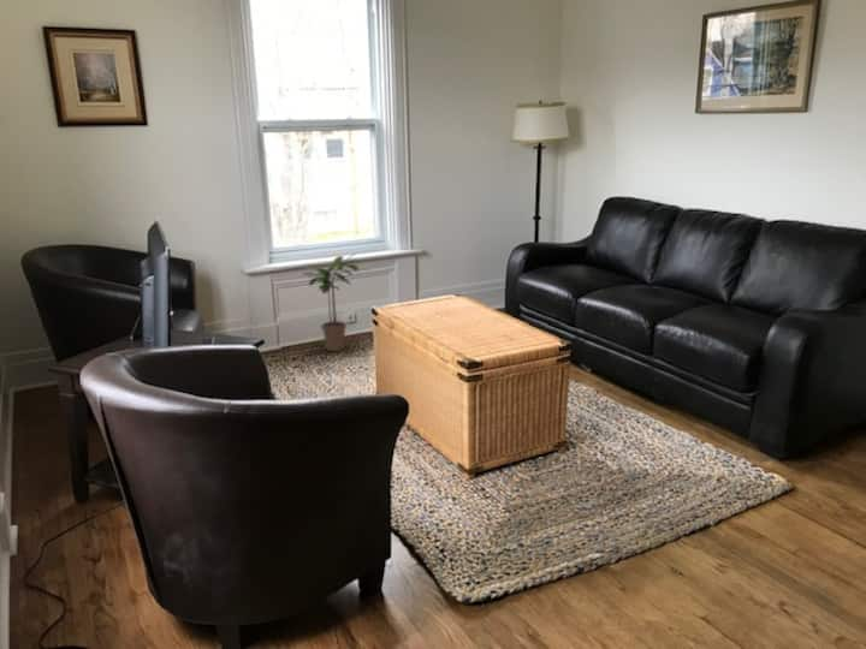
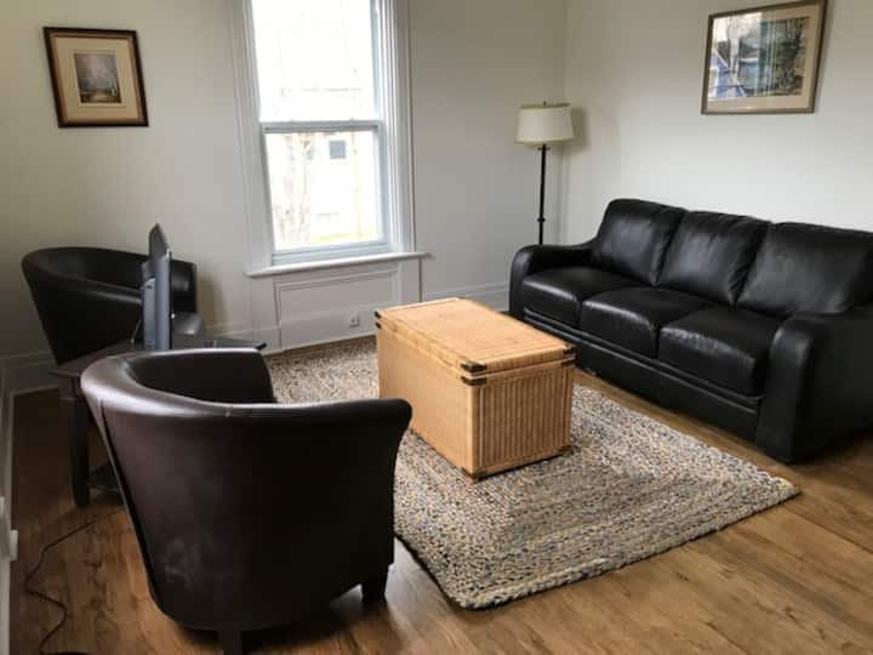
- potted plant [302,252,363,352]
